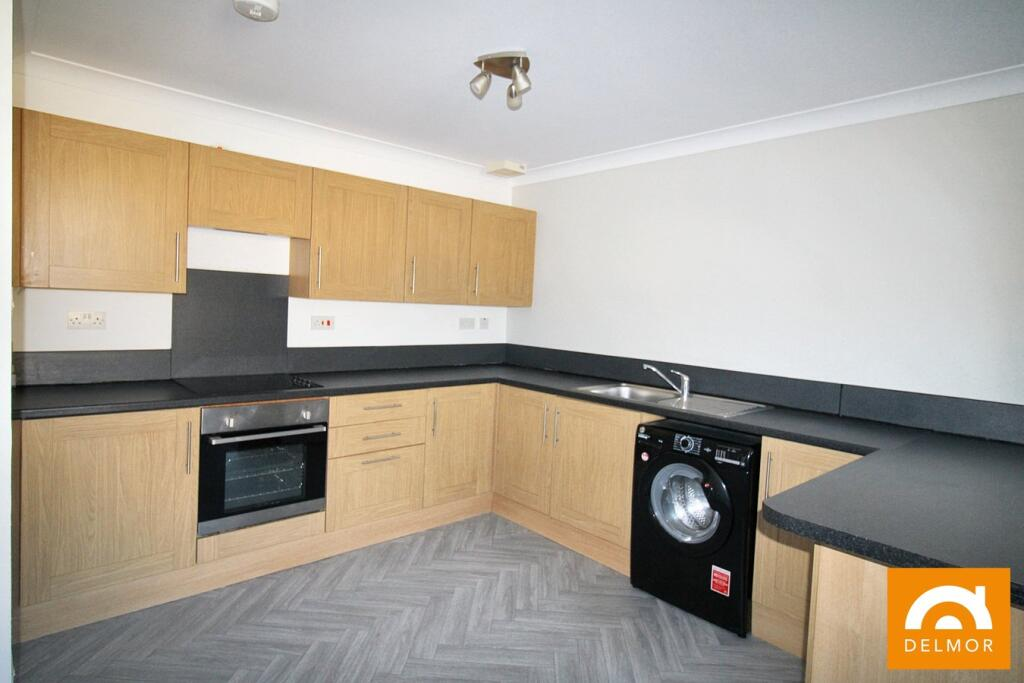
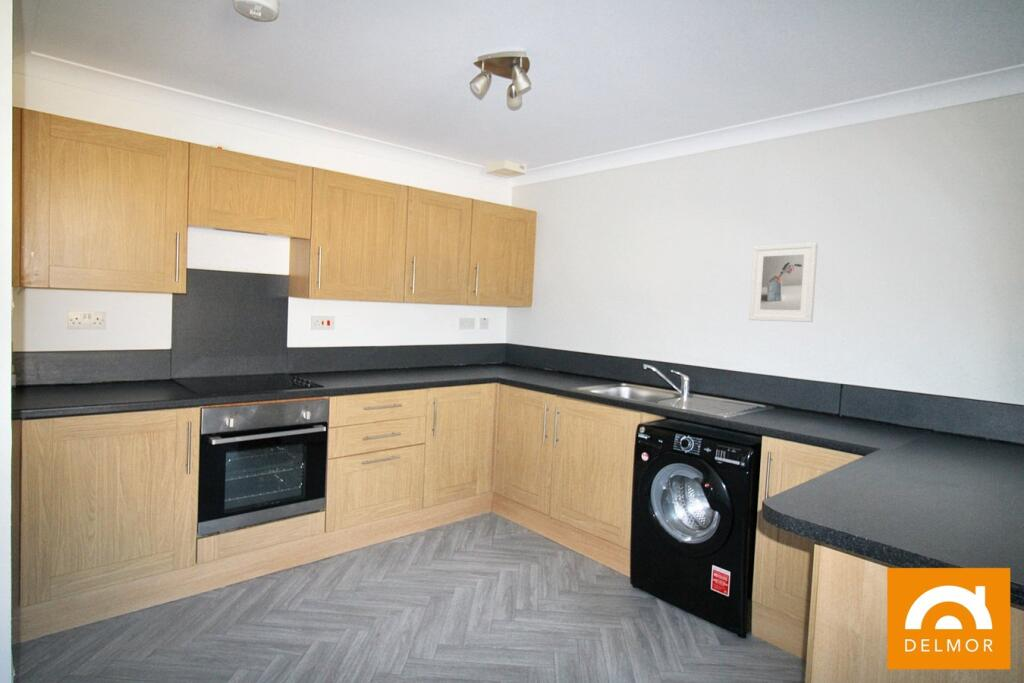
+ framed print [748,241,819,323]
